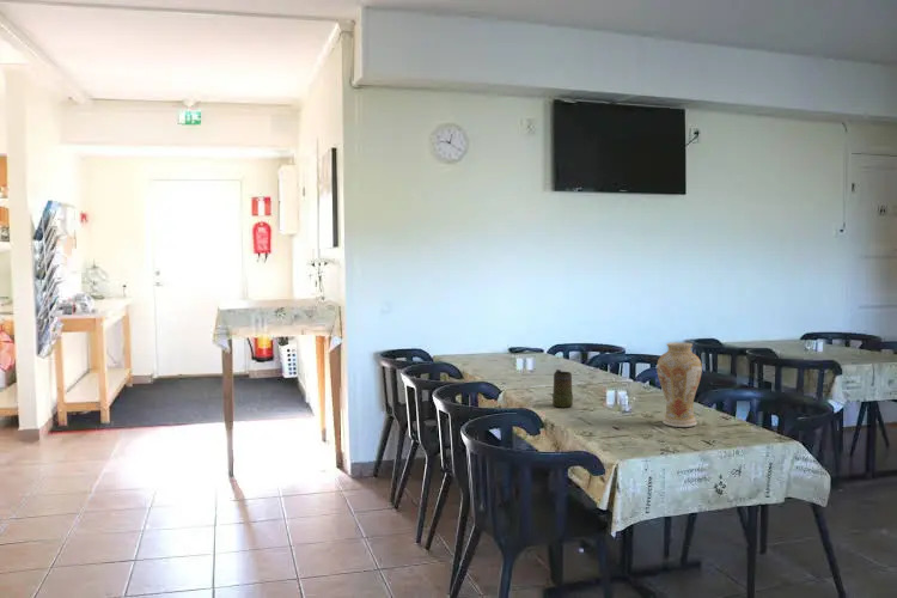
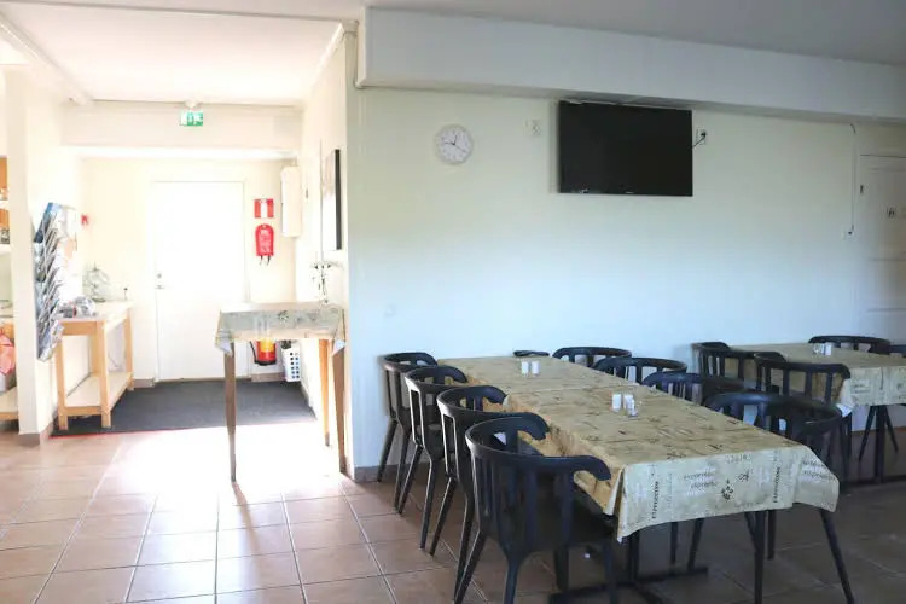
- mug [551,368,574,409]
- vase [655,341,703,428]
